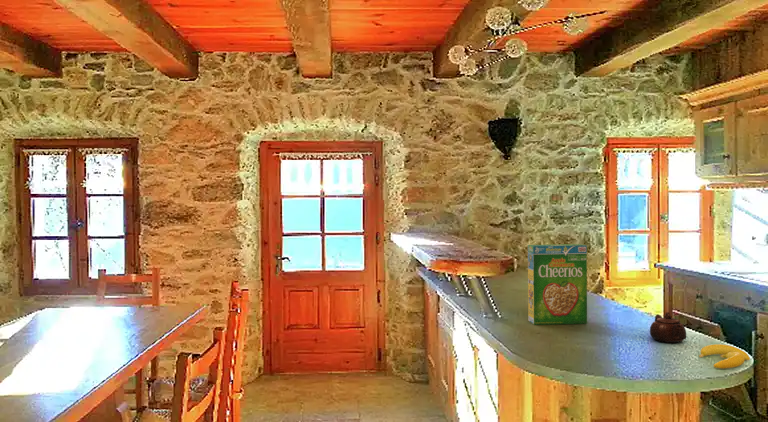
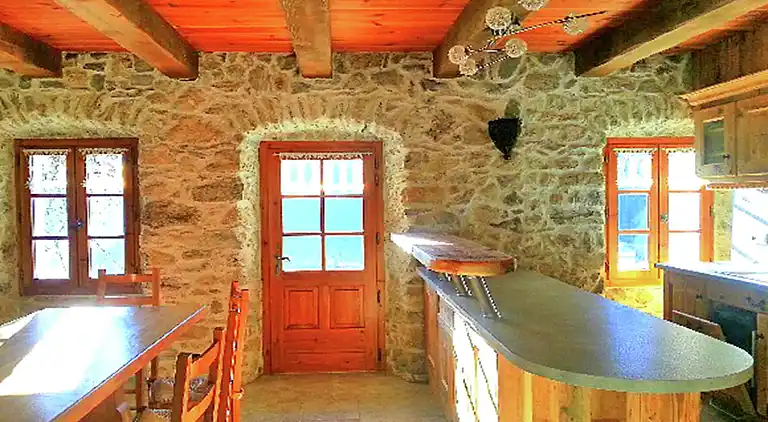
- cereal box [527,243,588,326]
- banana [698,343,751,369]
- teapot [649,311,687,344]
